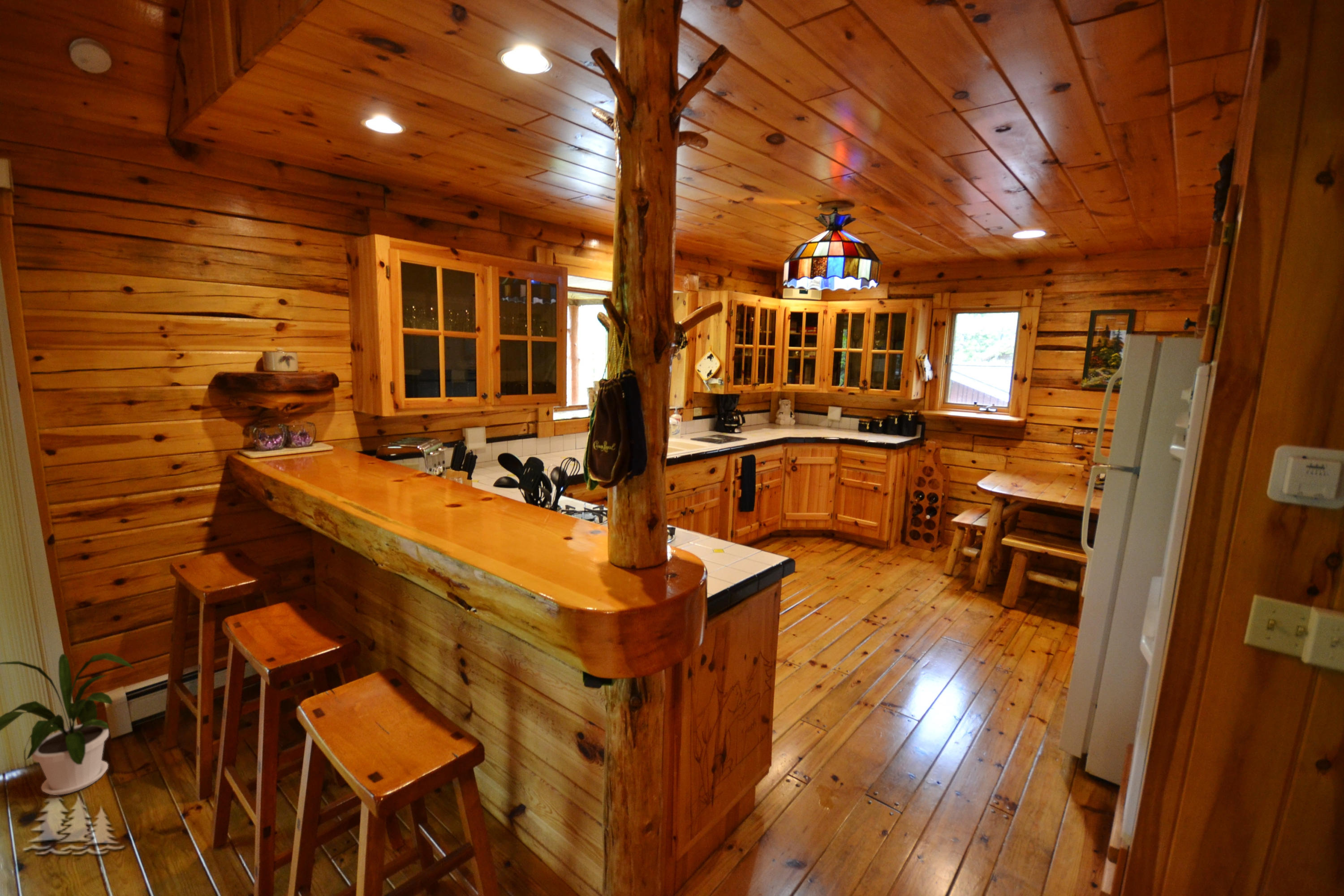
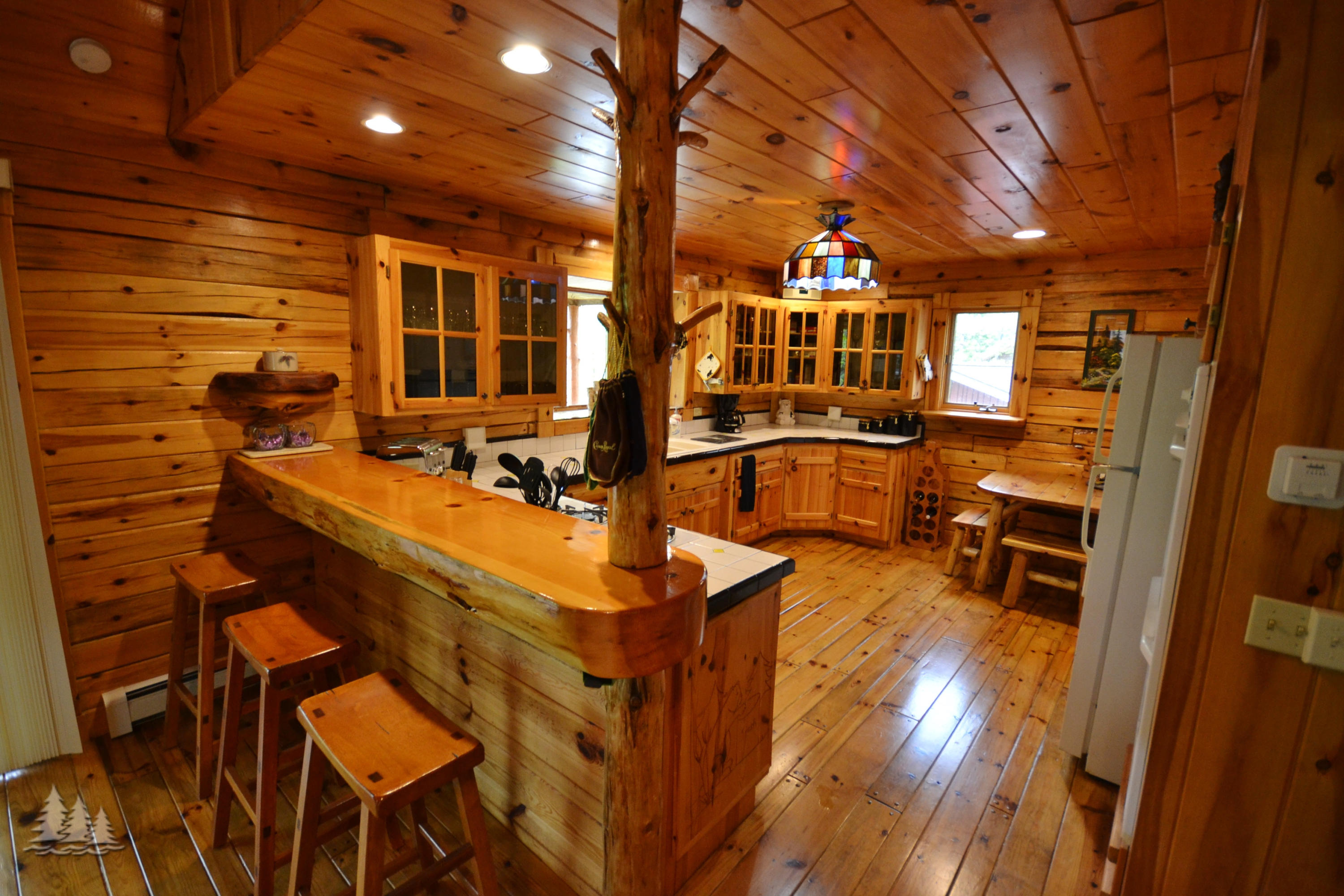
- house plant [0,652,135,796]
